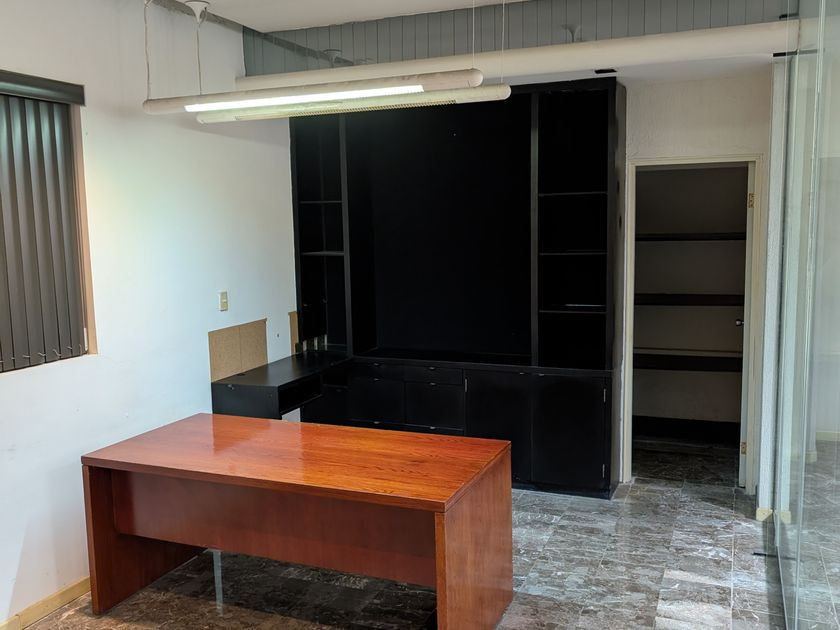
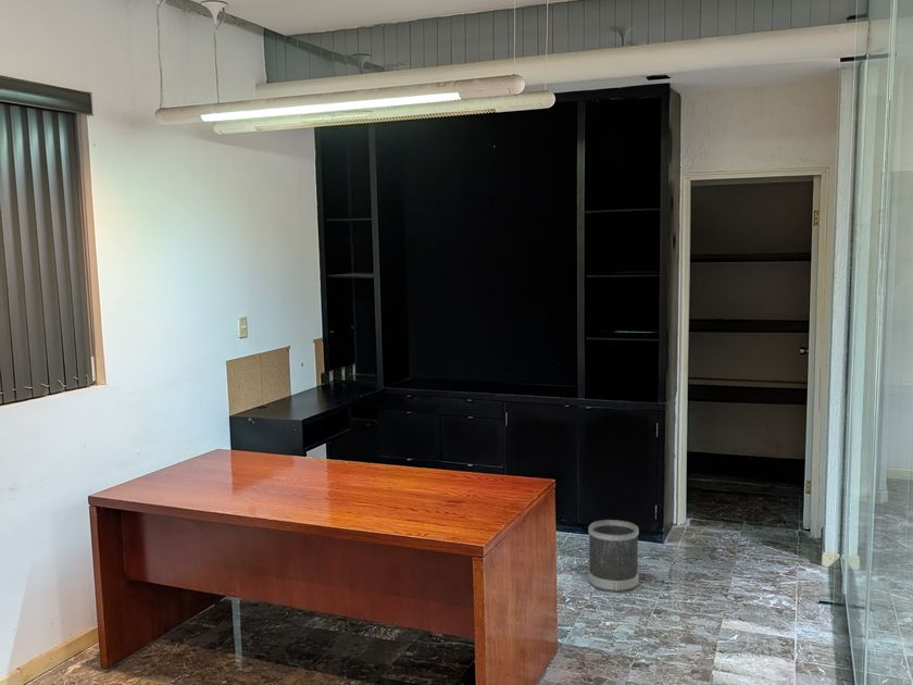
+ wastebasket [587,519,640,593]
